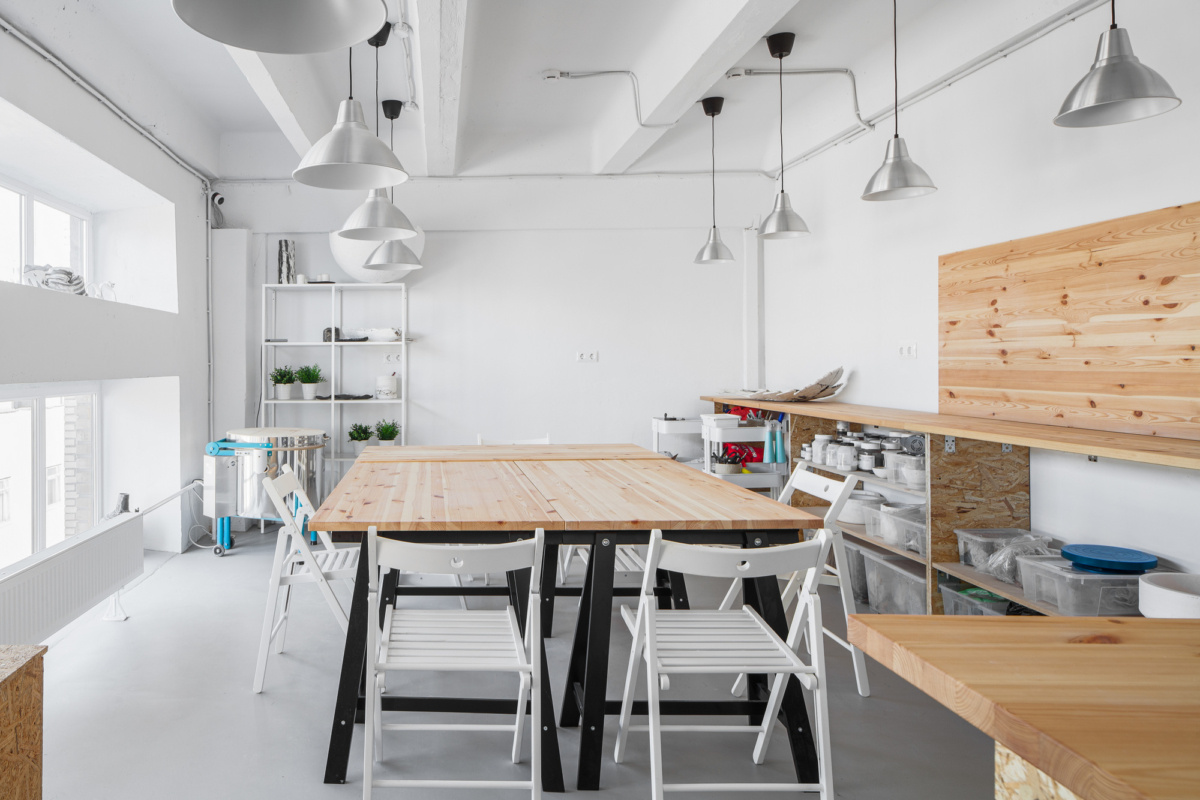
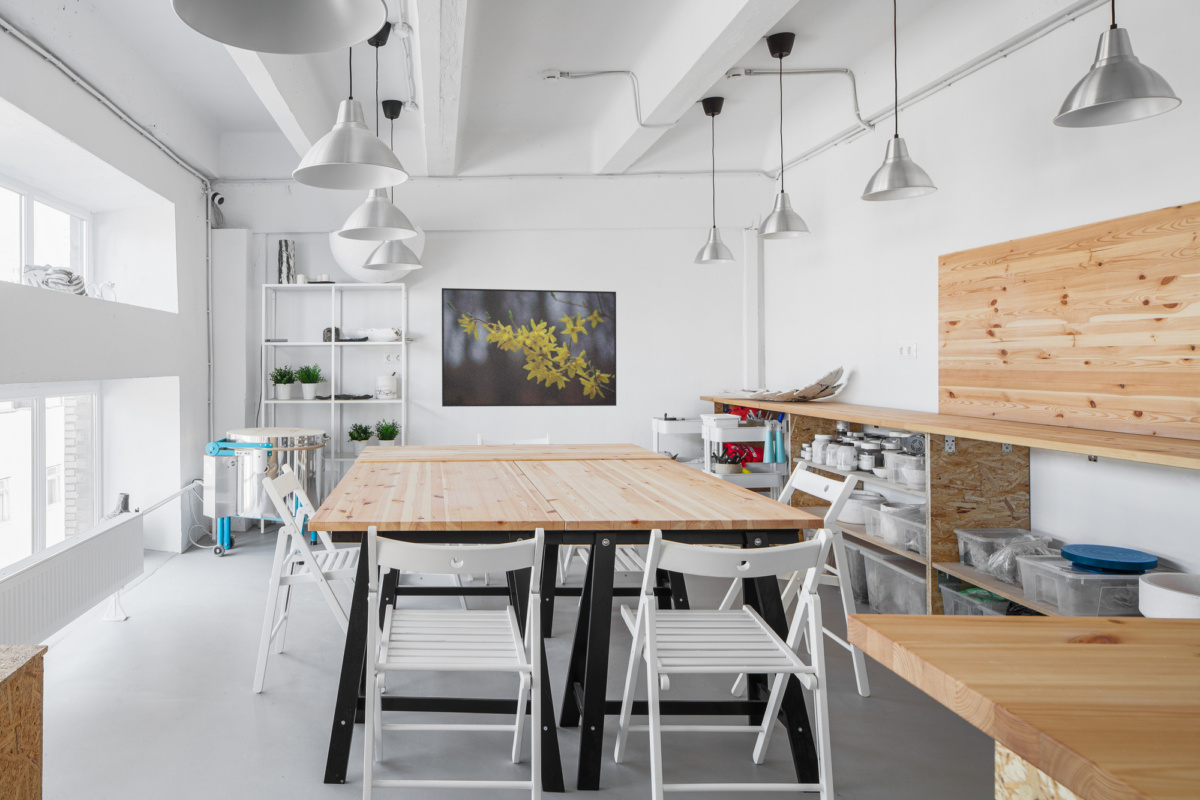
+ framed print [441,287,617,408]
